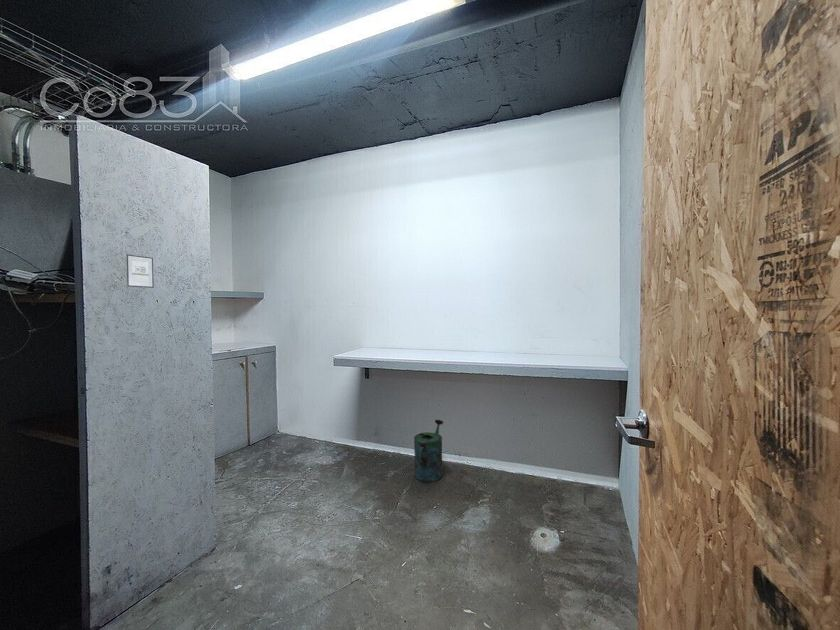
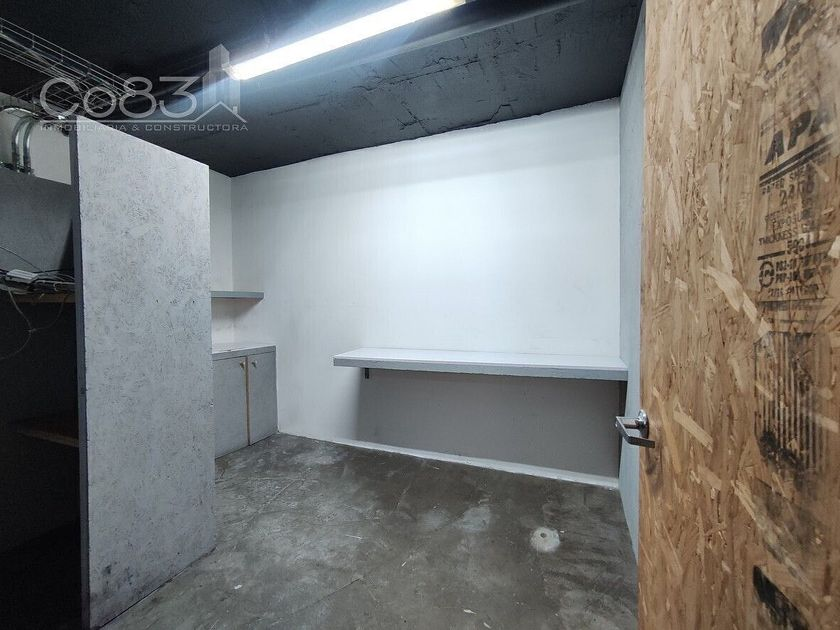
- watering can [413,419,444,483]
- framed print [126,254,155,289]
